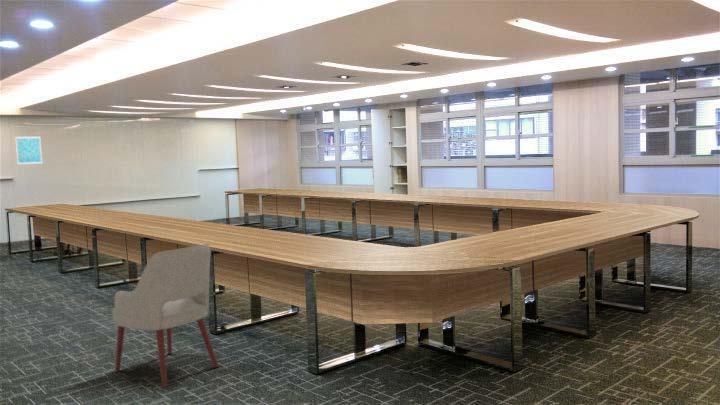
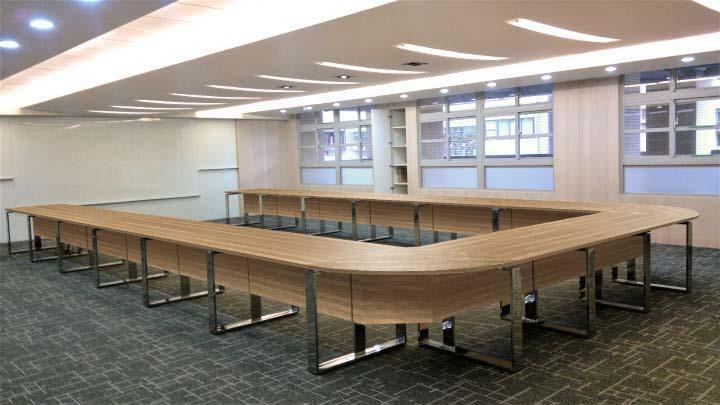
- chair [111,243,220,389]
- wall art [14,135,43,166]
